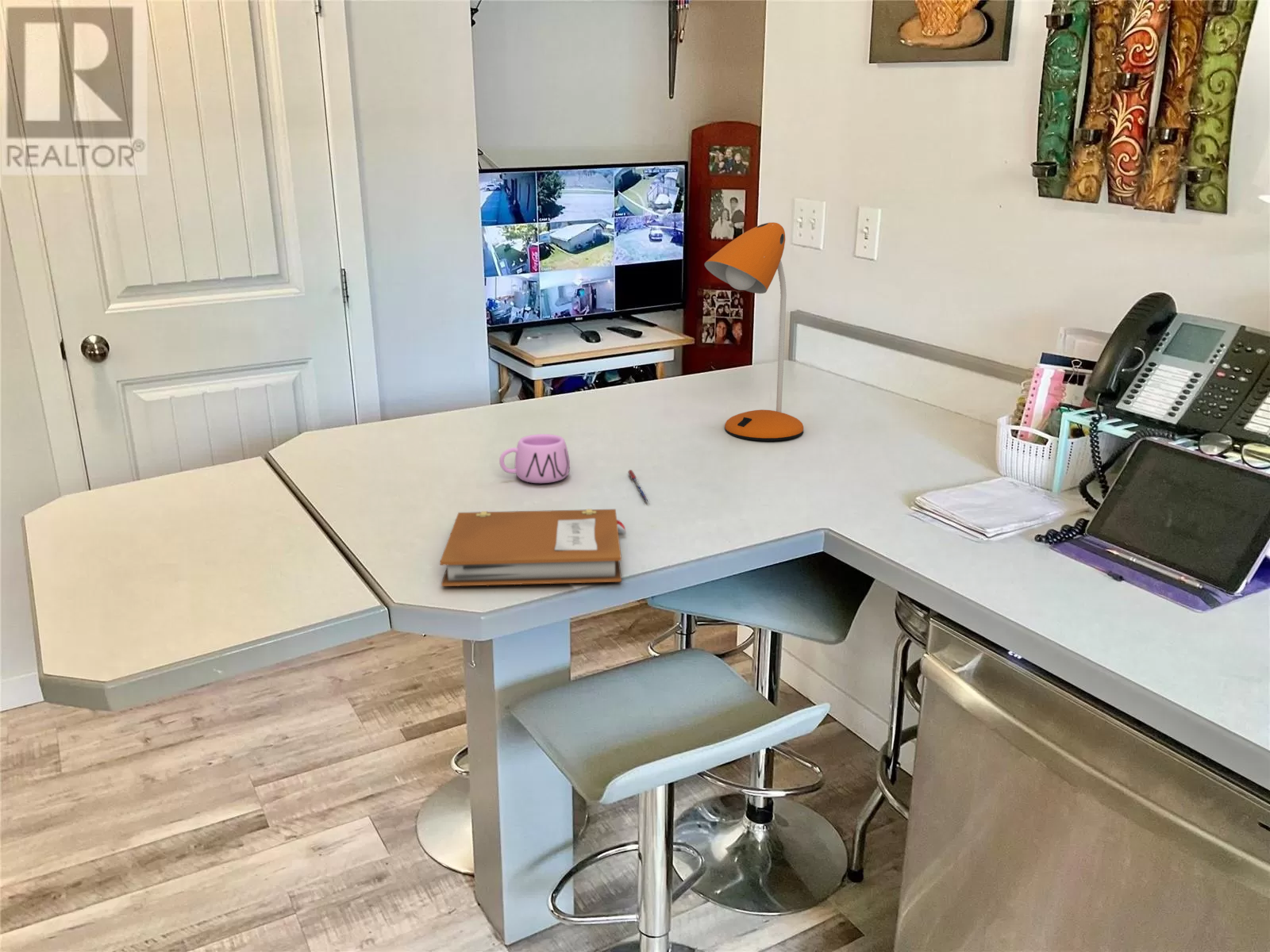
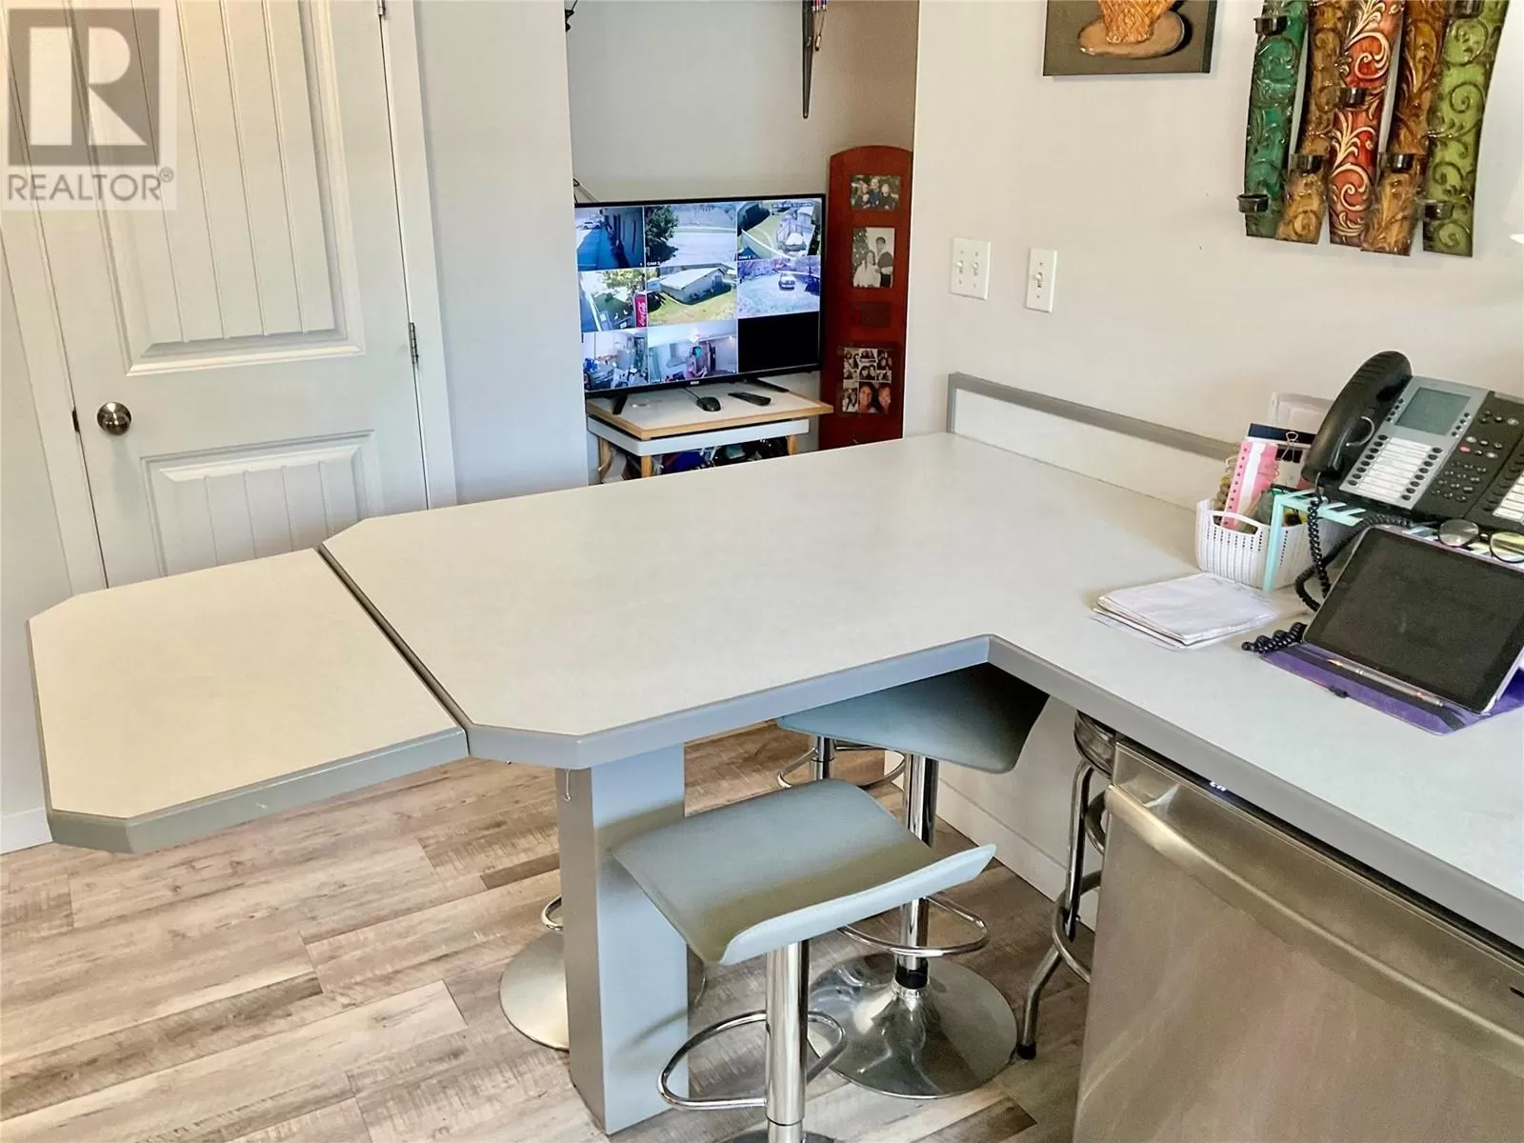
- notebook [439,509,627,587]
- desk lamp [704,221,804,442]
- pen [628,469,651,502]
- mug [498,433,571,484]
